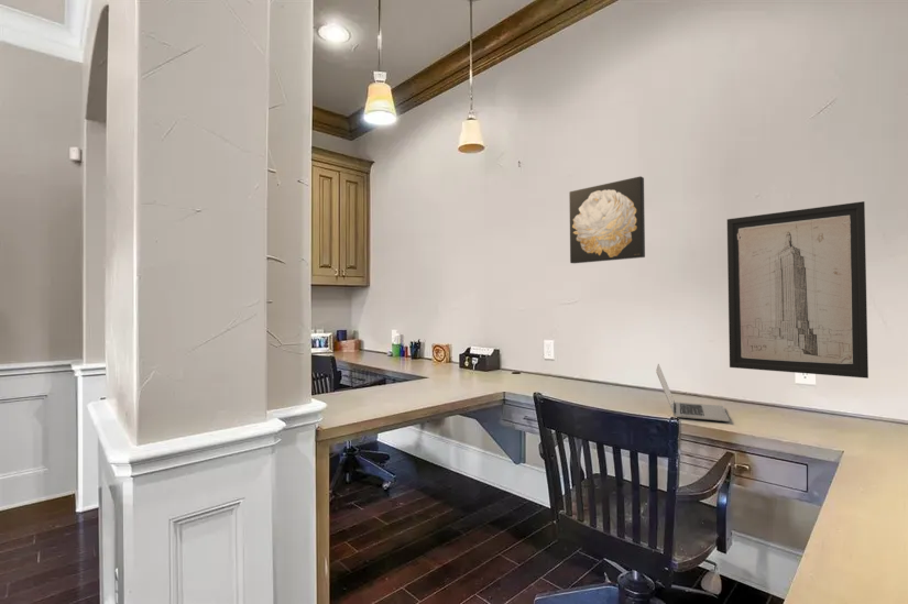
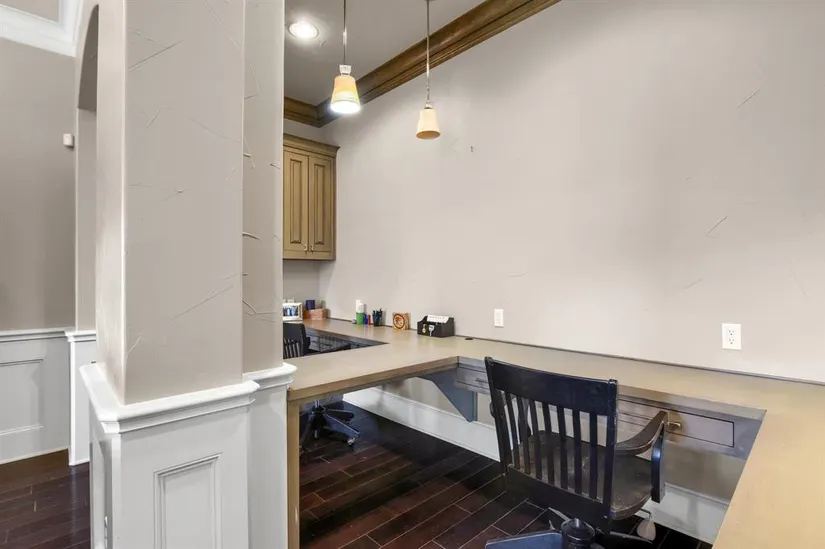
- wall art [568,175,646,264]
- wall art [726,200,869,380]
- laptop [655,363,731,422]
